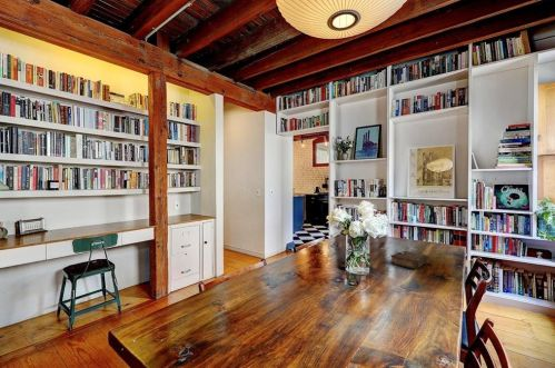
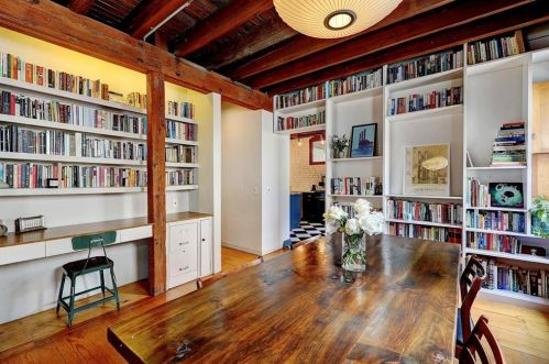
- book [389,250,430,270]
